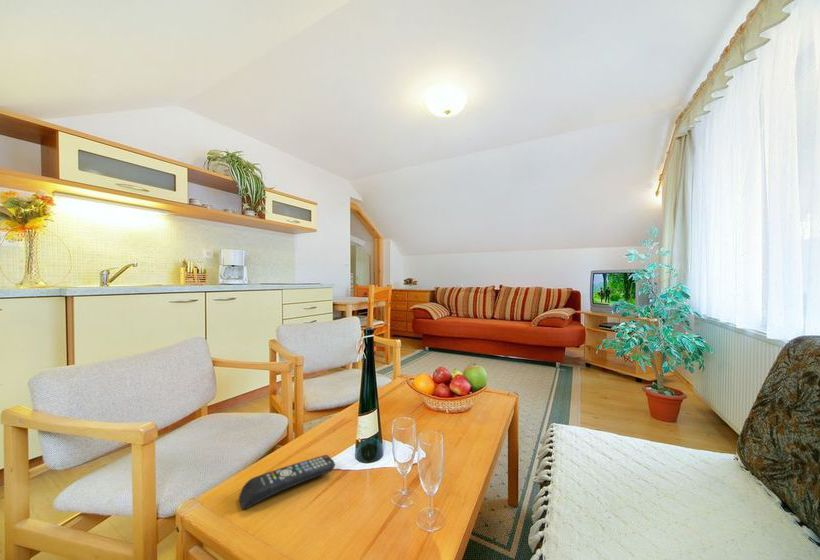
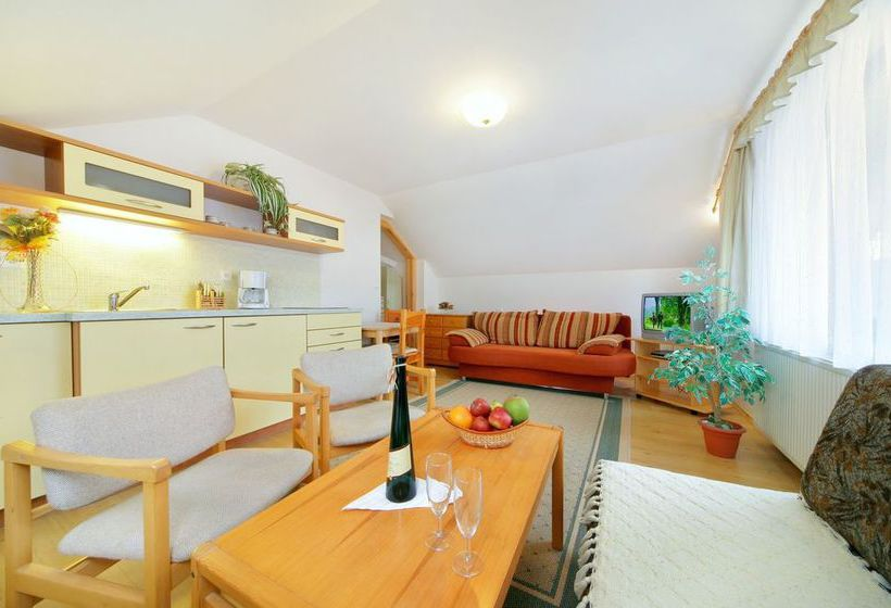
- remote control [238,454,336,511]
